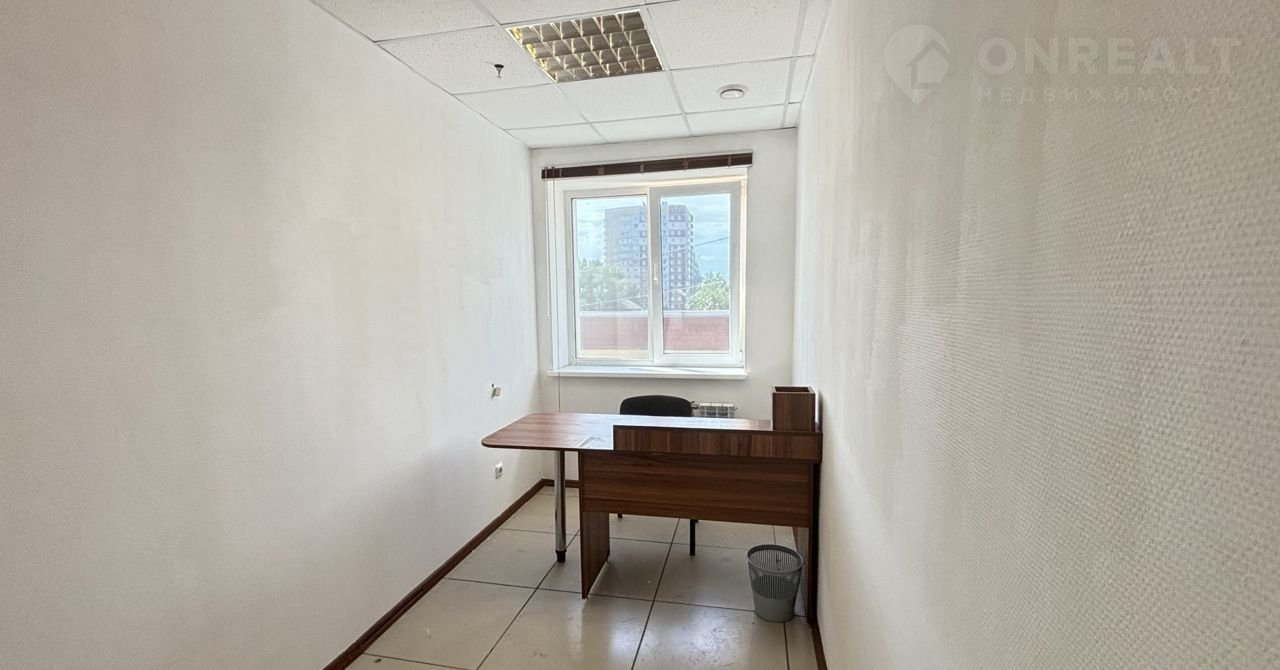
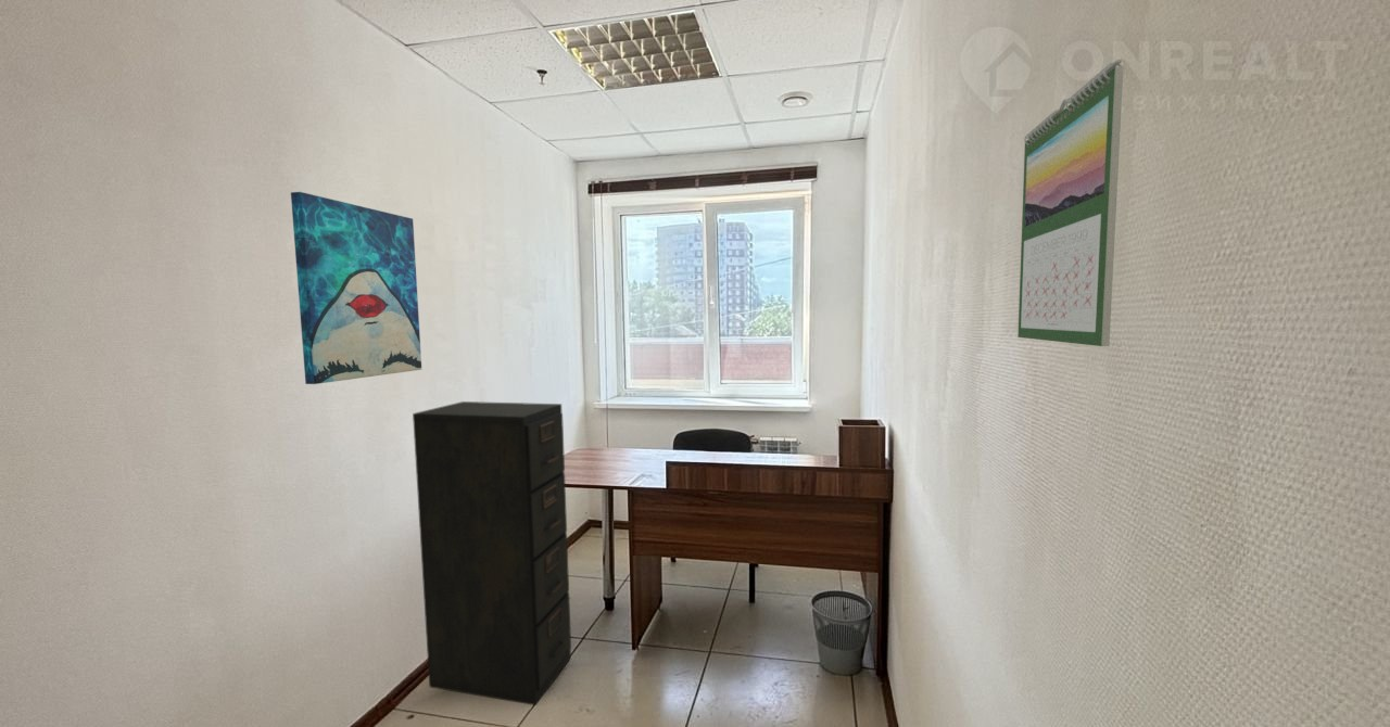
+ calendar [1016,59,1124,347]
+ filing cabinet [412,400,572,706]
+ wall art [290,191,422,385]
